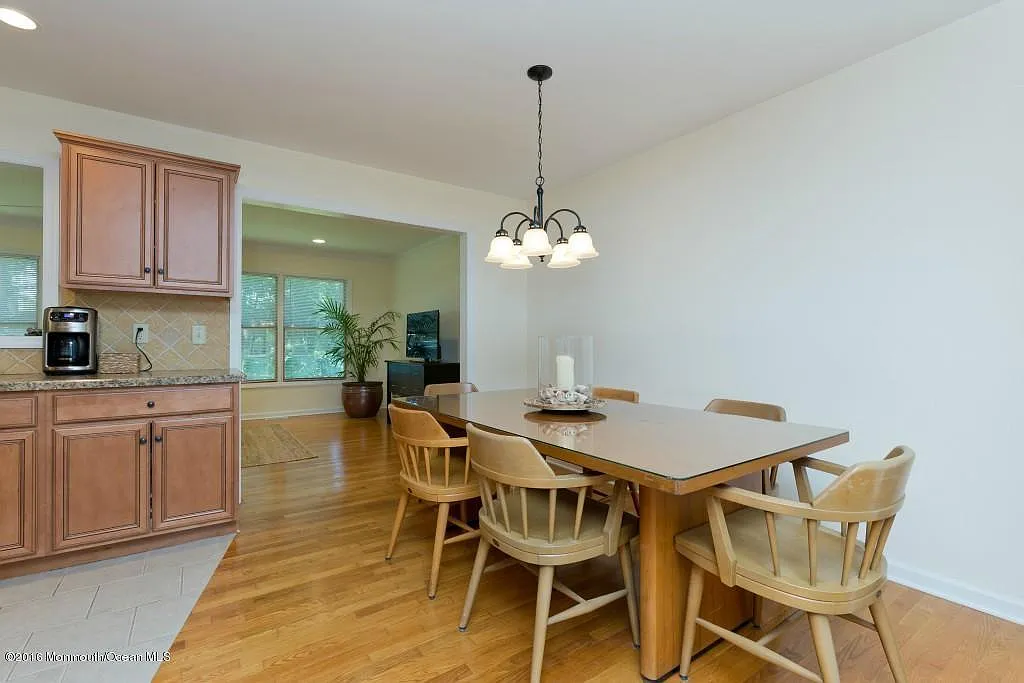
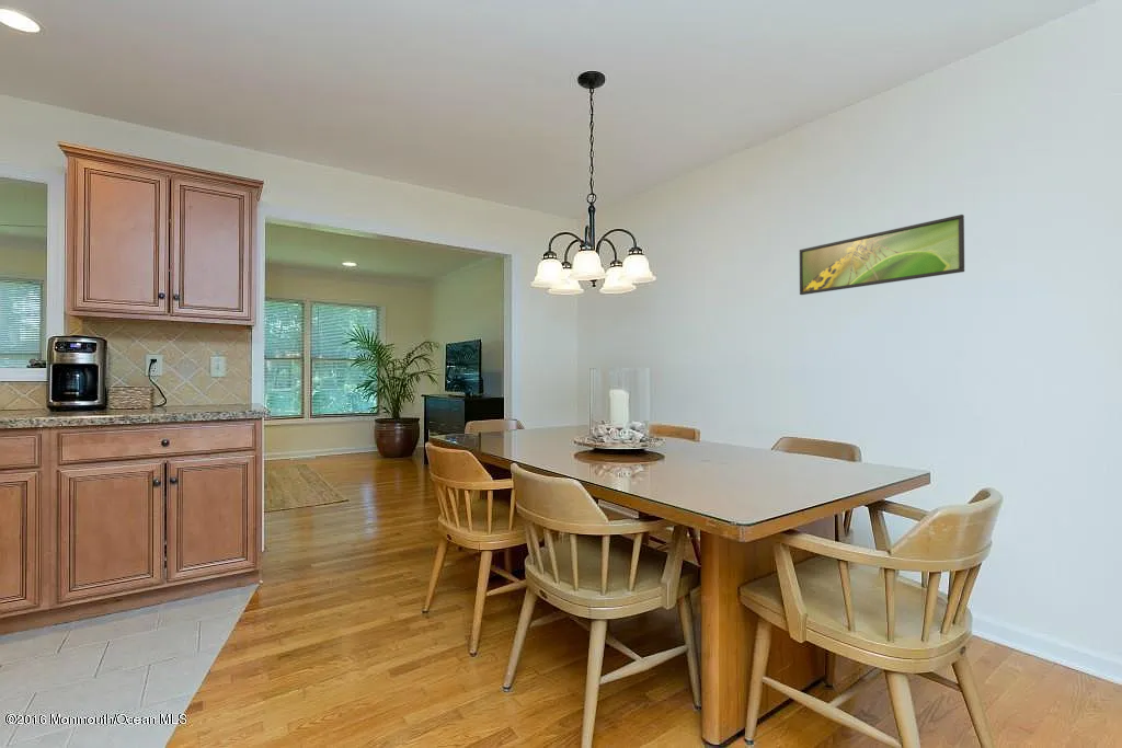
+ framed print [799,214,965,296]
